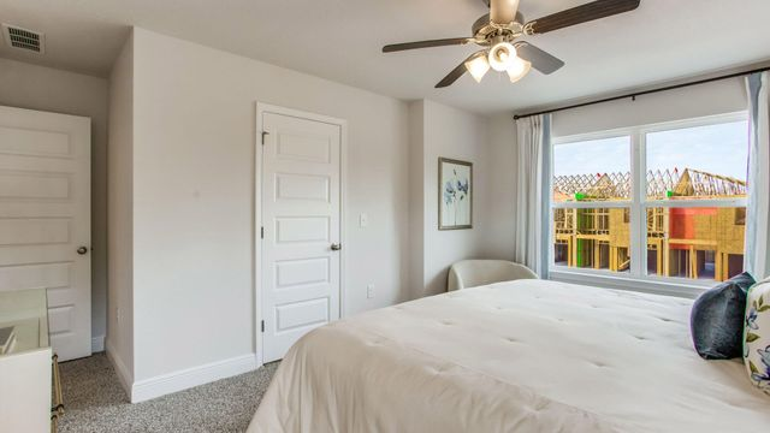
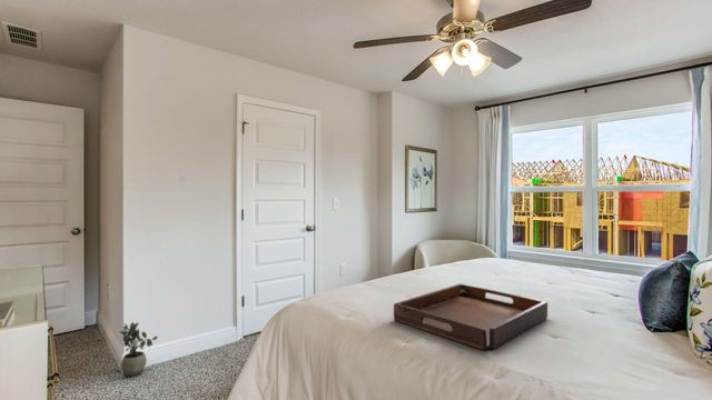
+ serving tray [393,283,548,351]
+ potted plant [118,321,159,378]
